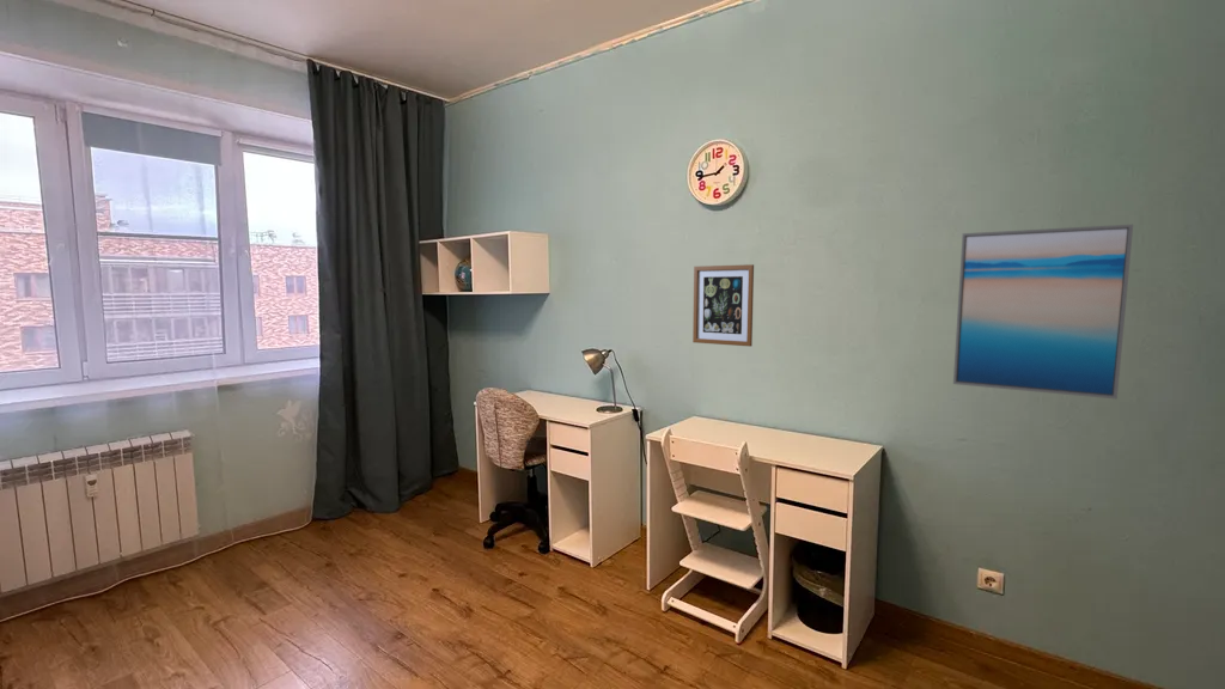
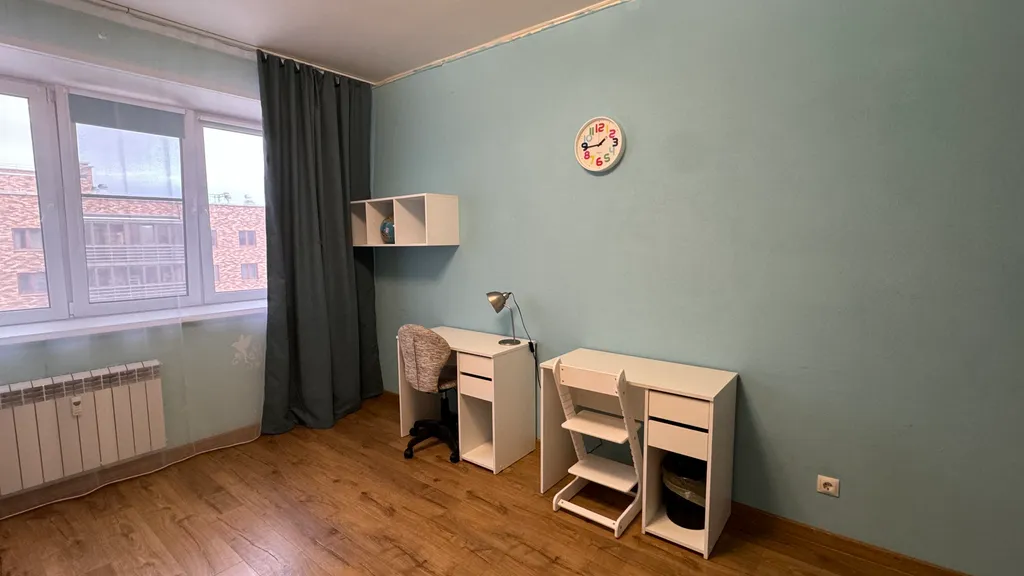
- wall art [952,224,1134,401]
- wall art [691,263,755,348]
